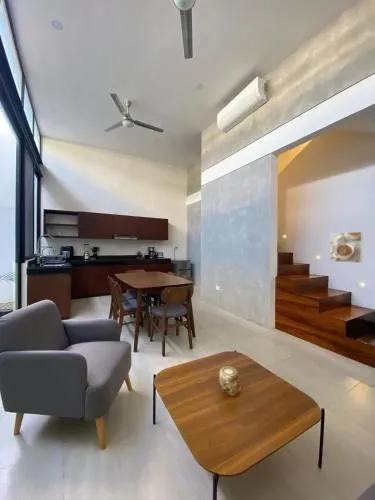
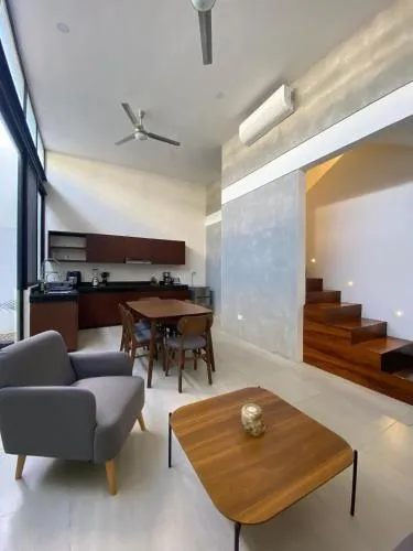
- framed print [329,231,364,264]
